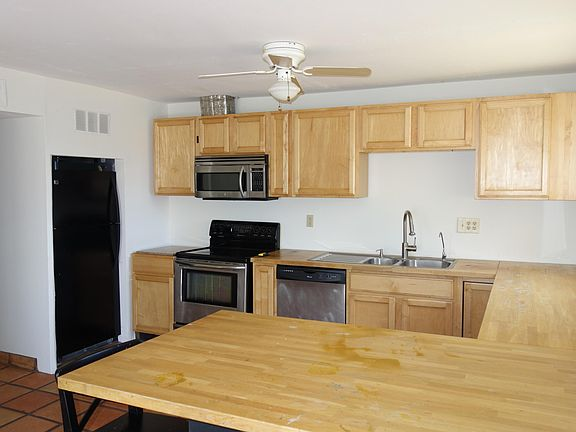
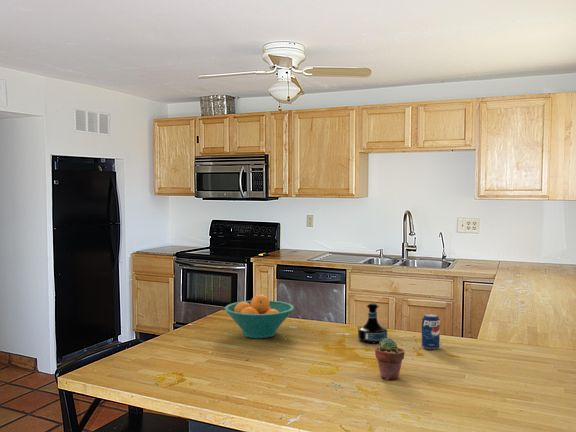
+ potted succulent [374,338,405,381]
+ fruit bowl [223,294,295,339]
+ beverage can [421,313,441,350]
+ tequila bottle [357,302,388,344]
